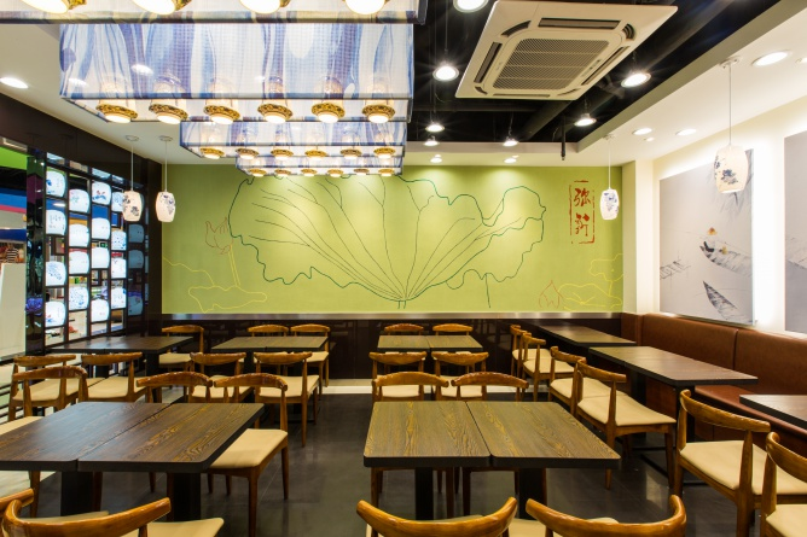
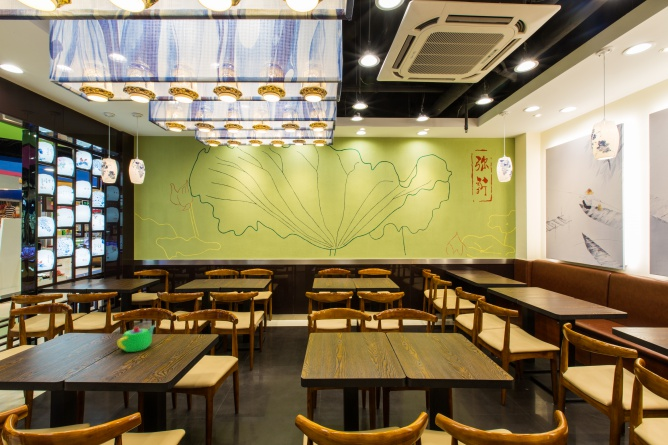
+ teapot [116,324,156,353]
